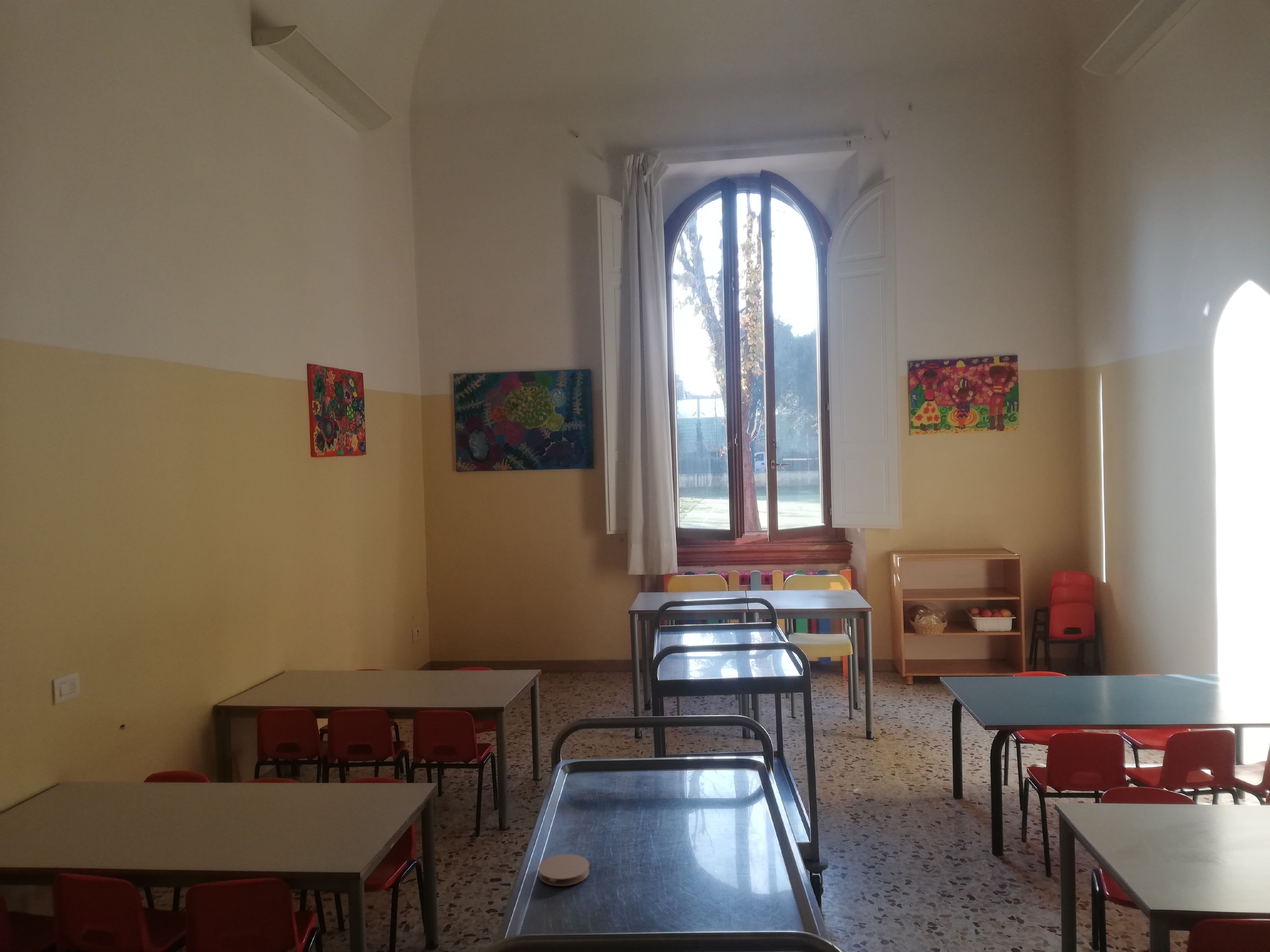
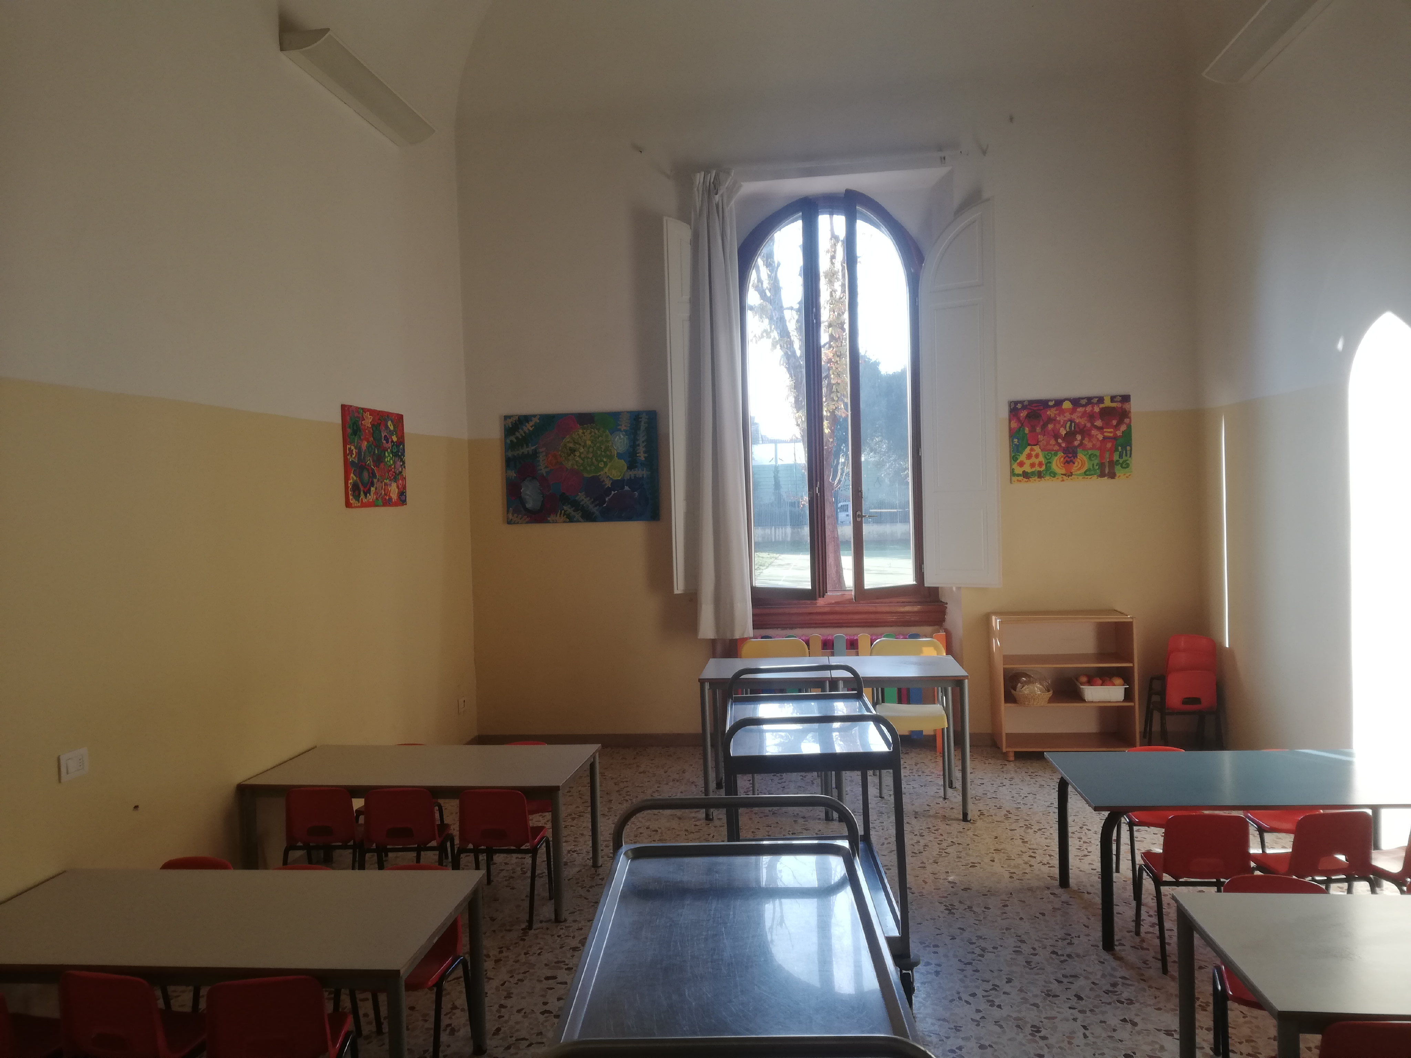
- coaster [538,854,590,886]
